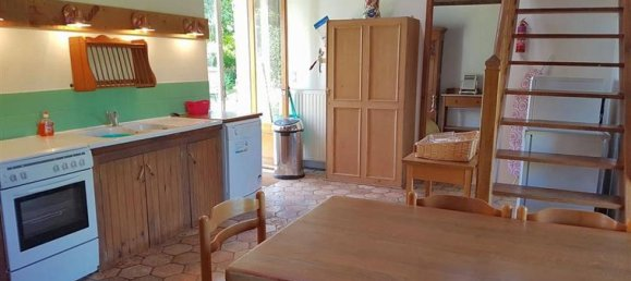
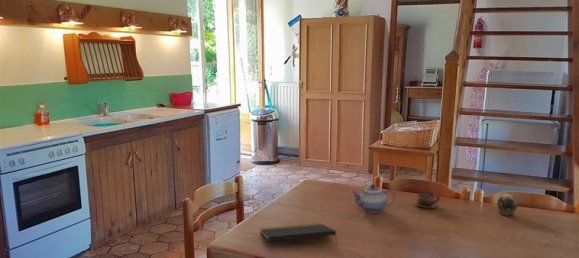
+ decorative egg [496,193,518,218]
+ cup [413,191,441,209]
+ teapot [350,183,396,214]
+ notepad [259,222,338,243]
